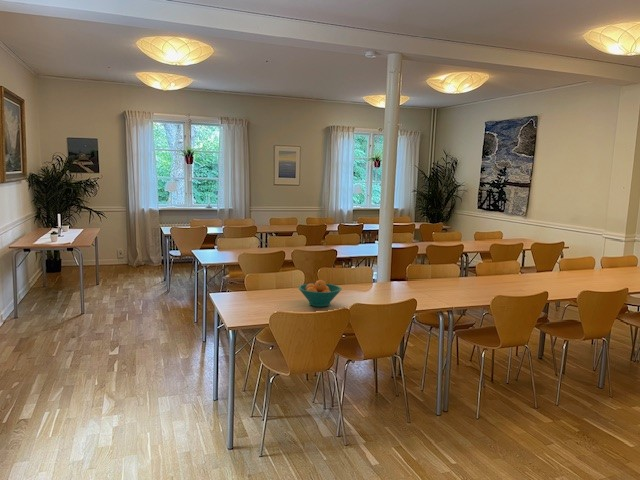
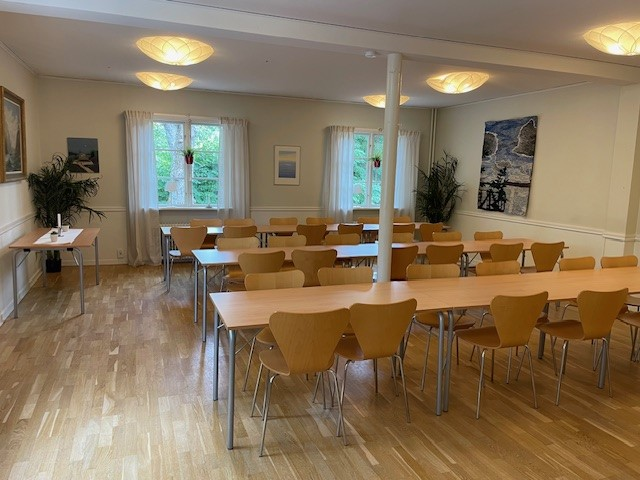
- fruit bowl [297,279,343,308]
